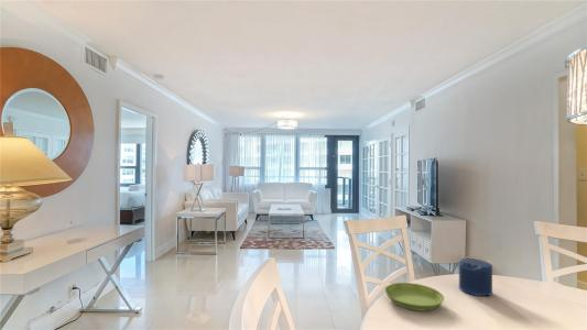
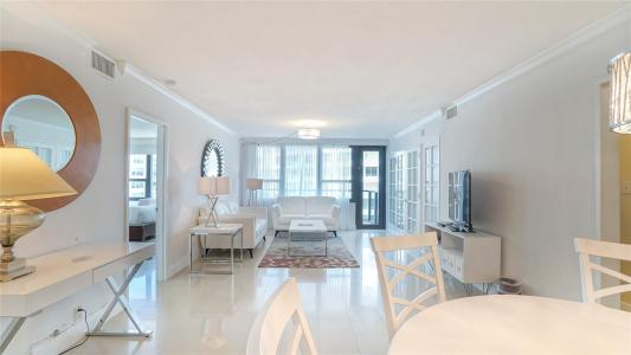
- saucer [384,282,445,312]
- candle [458,257,493,297]
